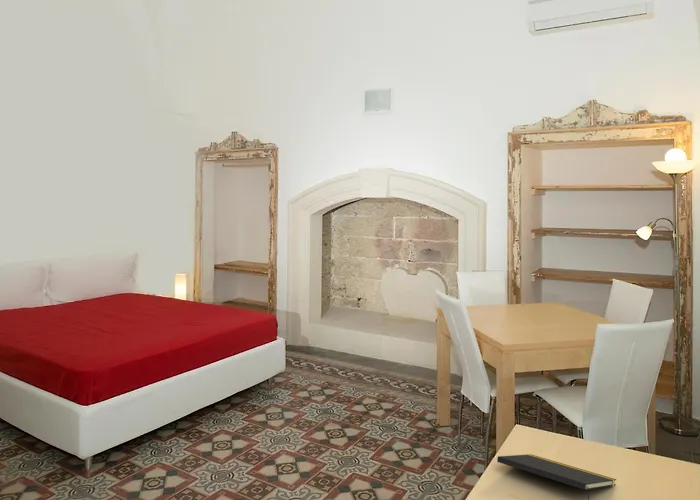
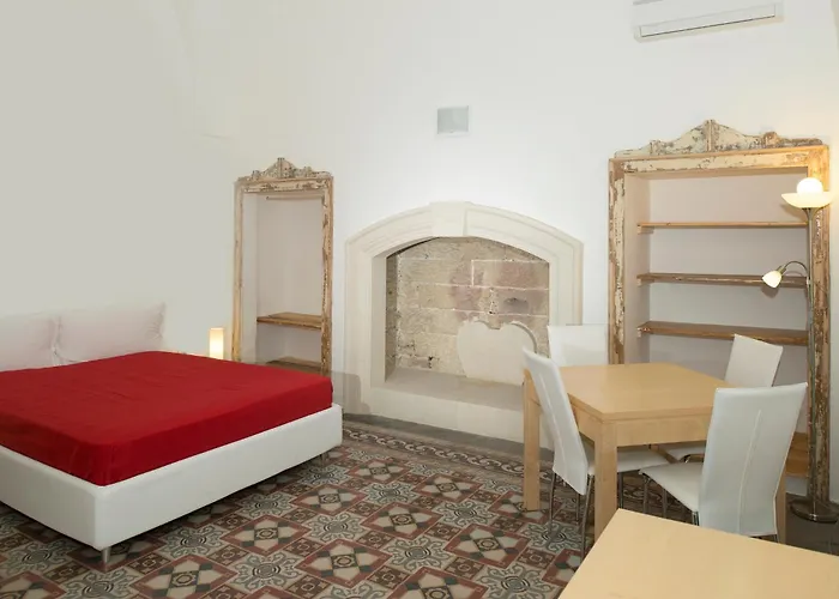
- notepad [496,453,617,500]
